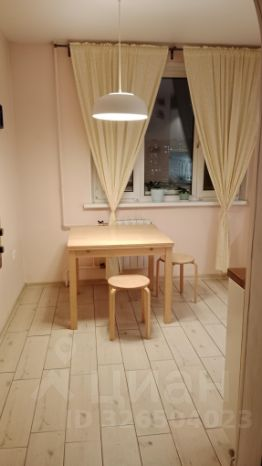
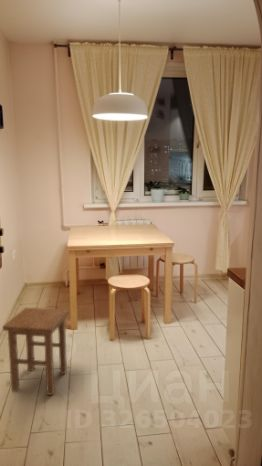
+ stool [2,306,70,396]
